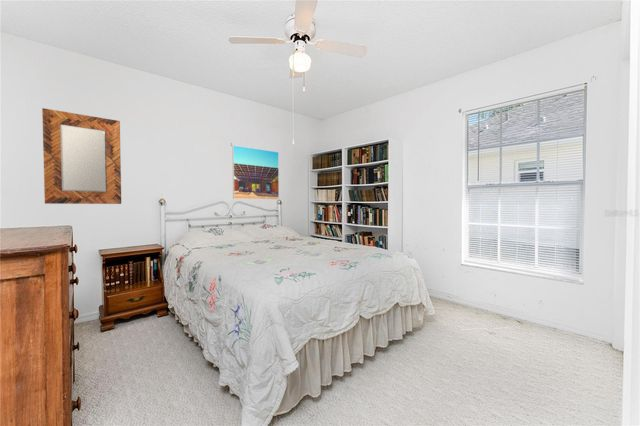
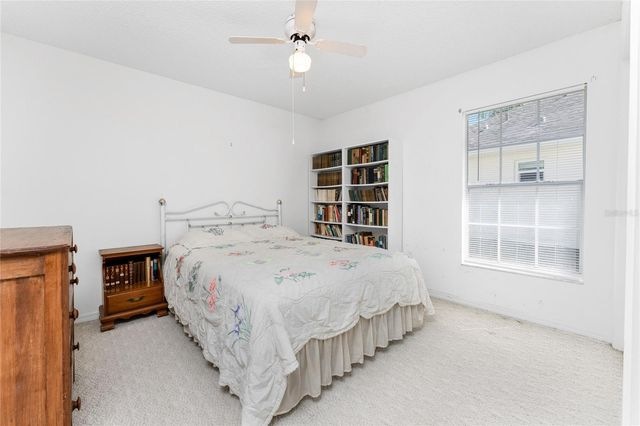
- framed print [232,144,280,200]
- home mirror [41,107,122,205]
